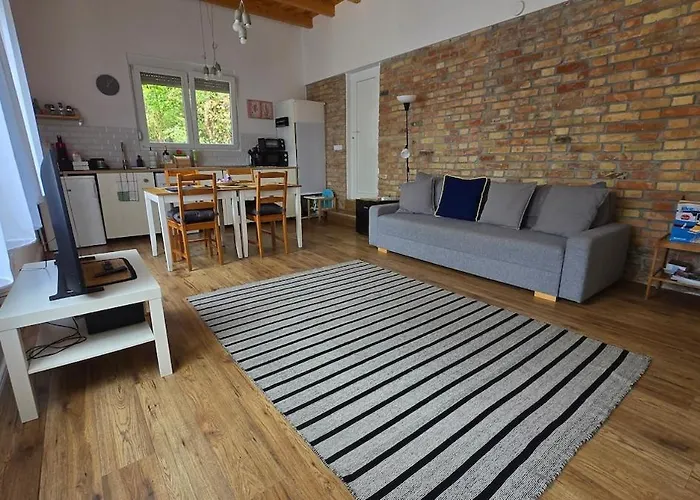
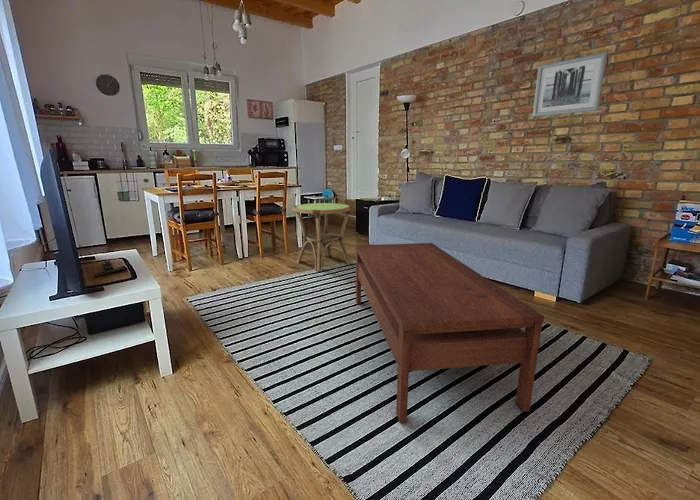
+ side table [292,202,353,272]
+ wall art [532,51,608,118]
+ coffee table [355,242,545,424]
